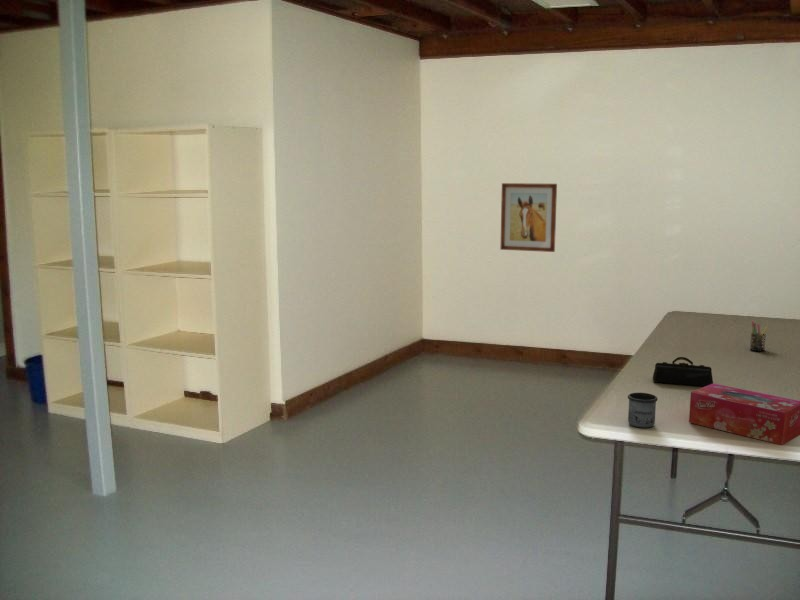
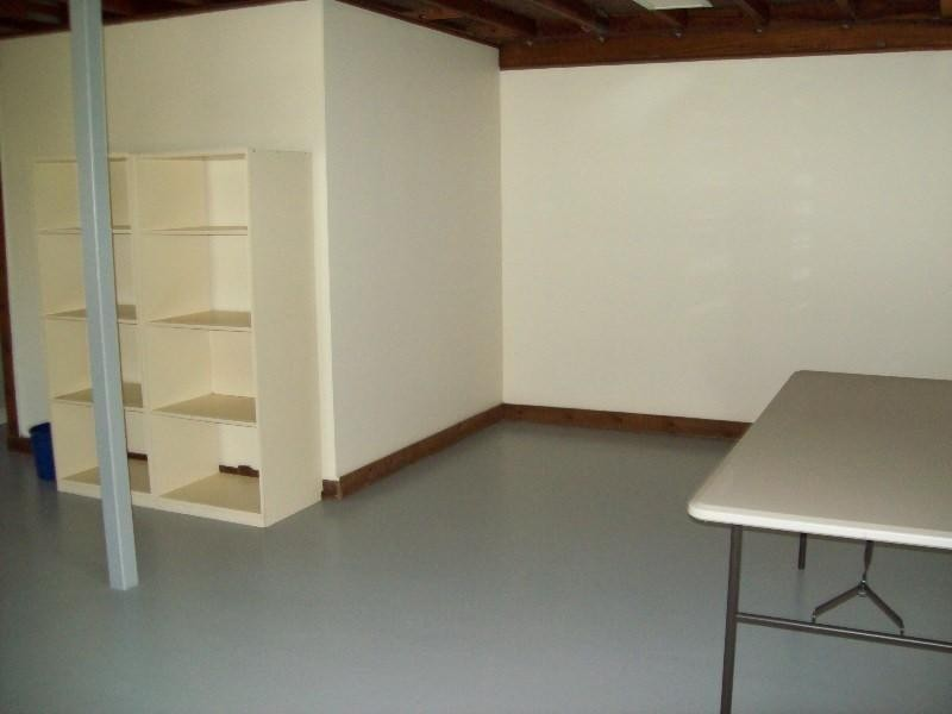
- mug [627,392,659,429]
- wall art [499,182,558,253]
- pencil case [652,356,714,387]
- pen holder [749,320,769,352]
- tissue box [688,383,800,446]
